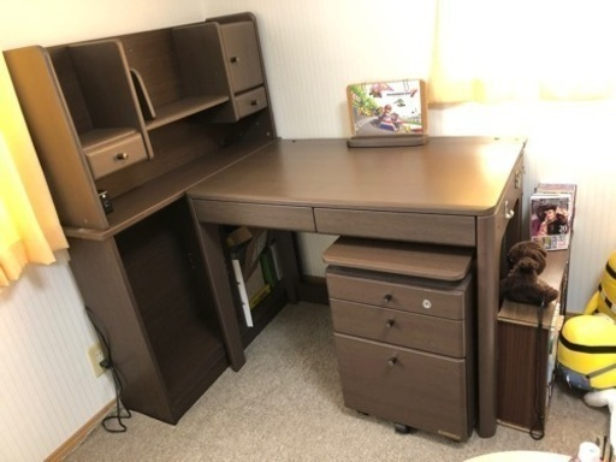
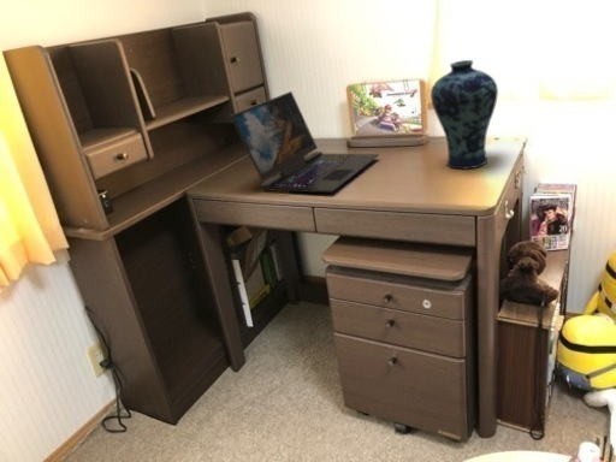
+ vase [430,59,499,171]
+ laptop [229,90,380,194]
